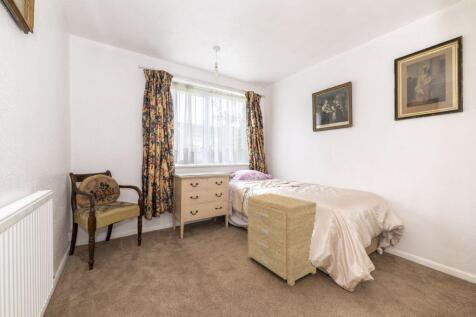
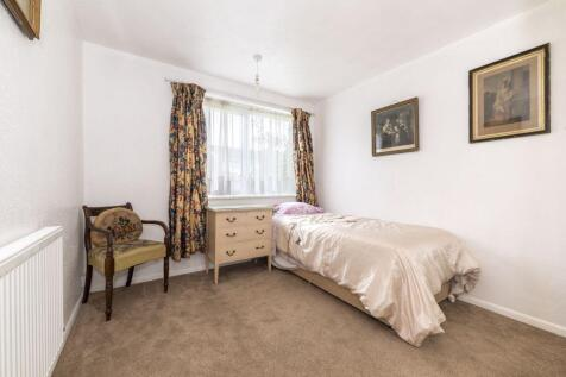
- side table [246,192,317,287]
